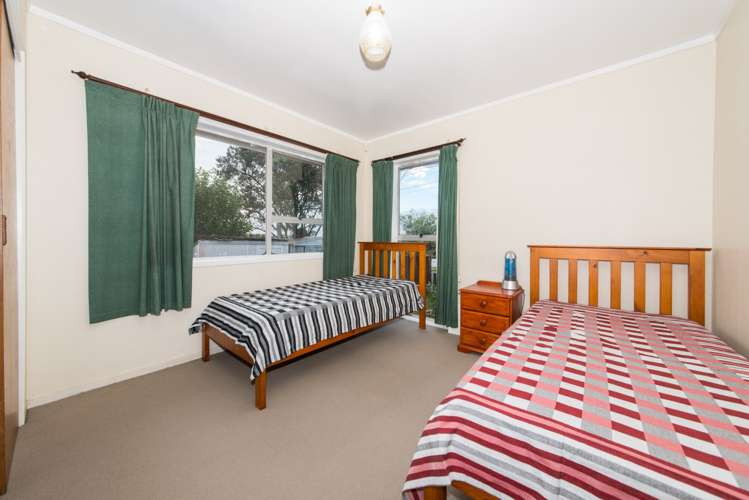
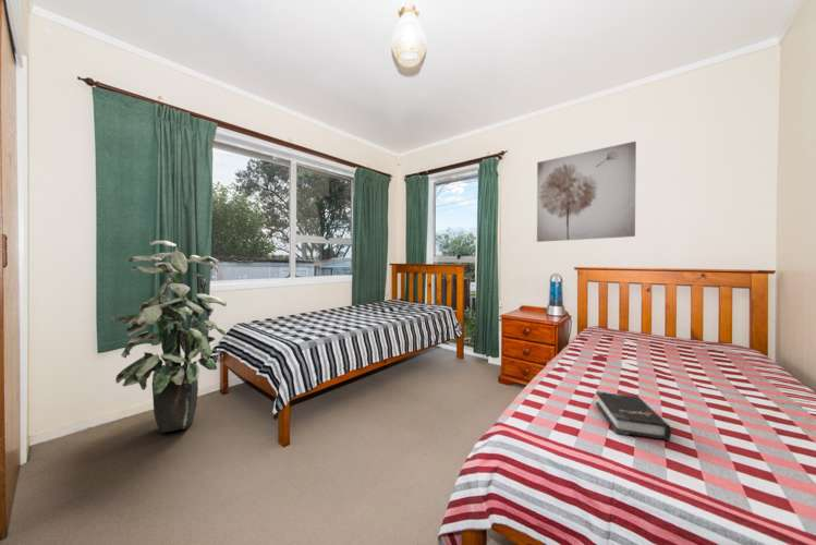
+ wall art [536,141,637,243]
+ hardback book [595,390,672,441]
+ indoor plant [109,240,228,434]
